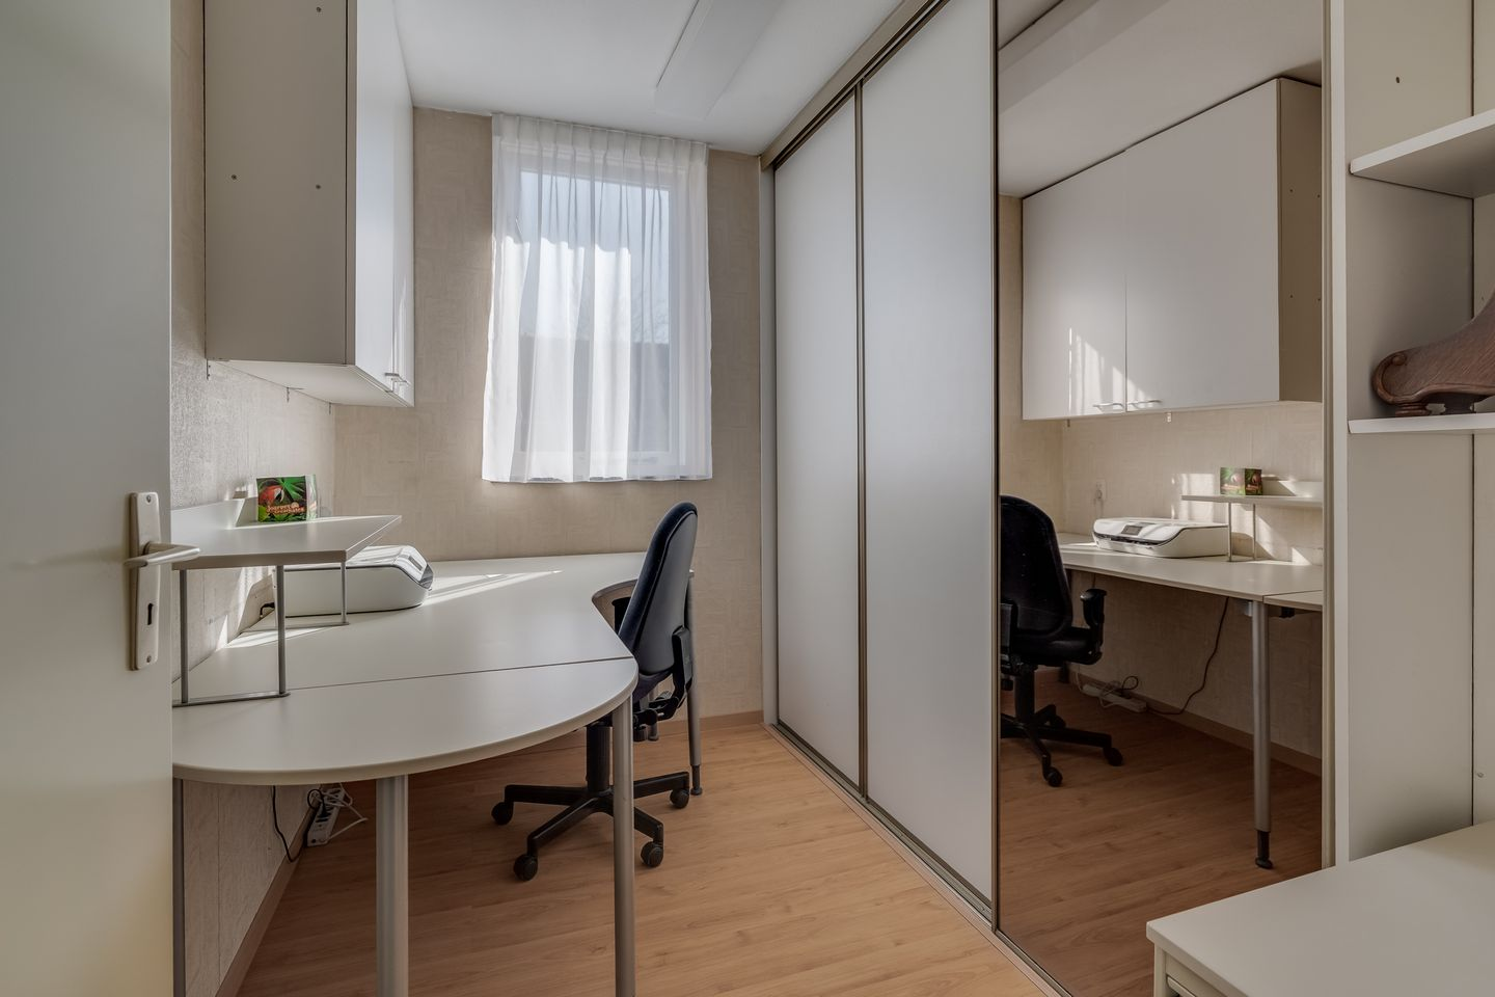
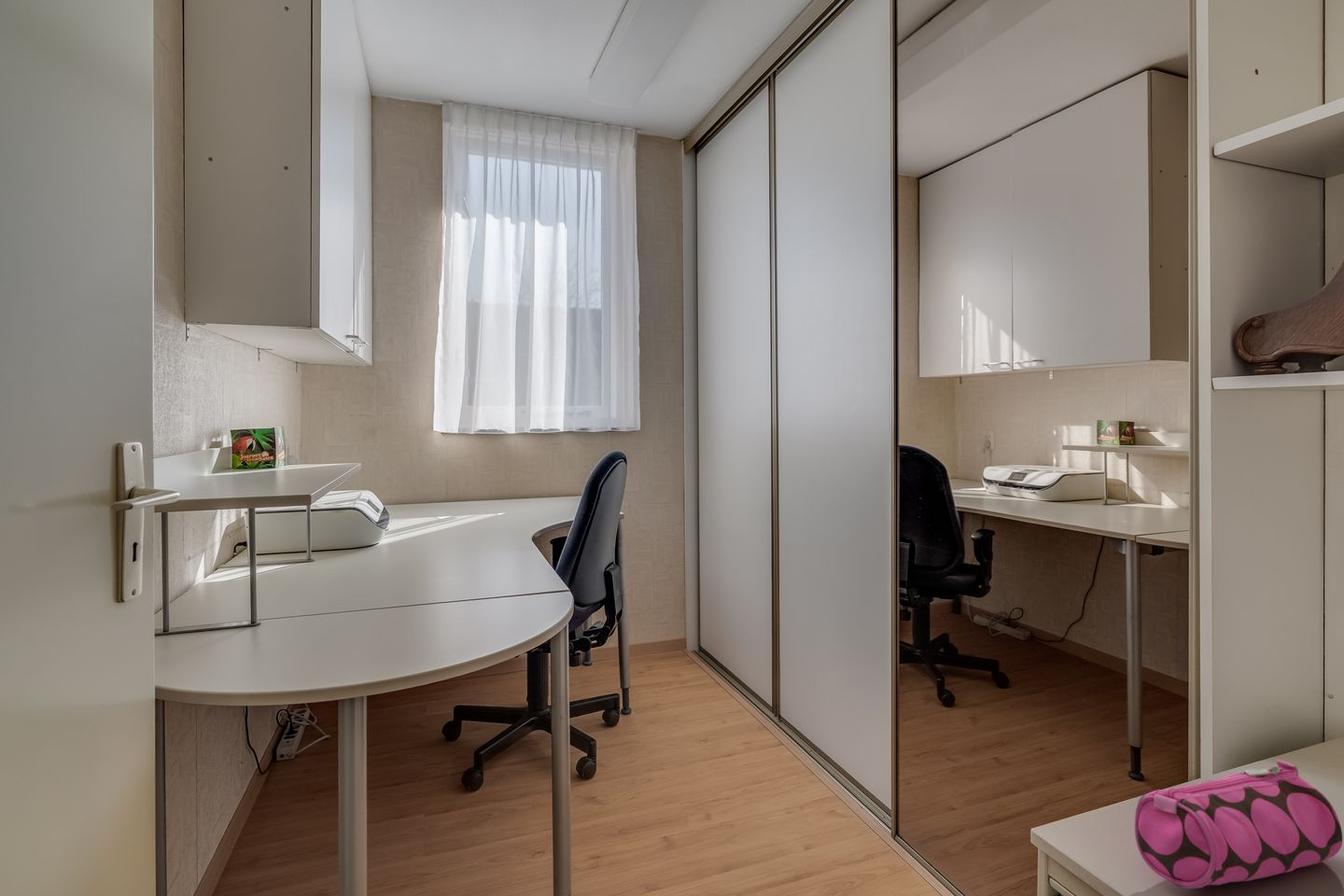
+ pencil case [1134,759,1343,889]
